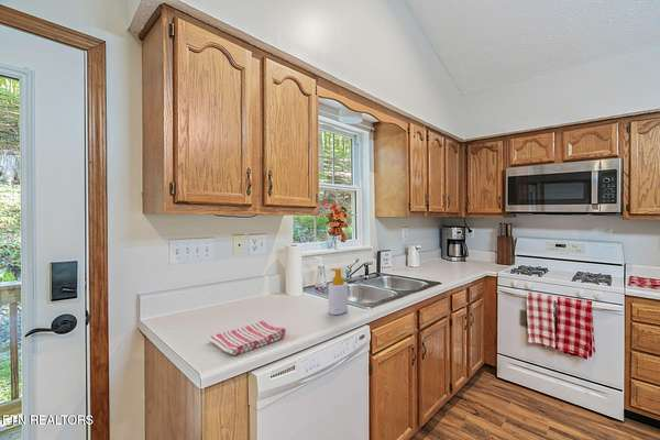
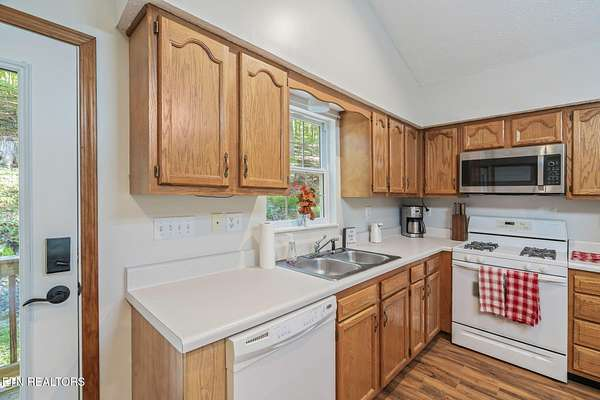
- soap bottle [328,267,349,316]
- dish towel [207,320,287,356]
